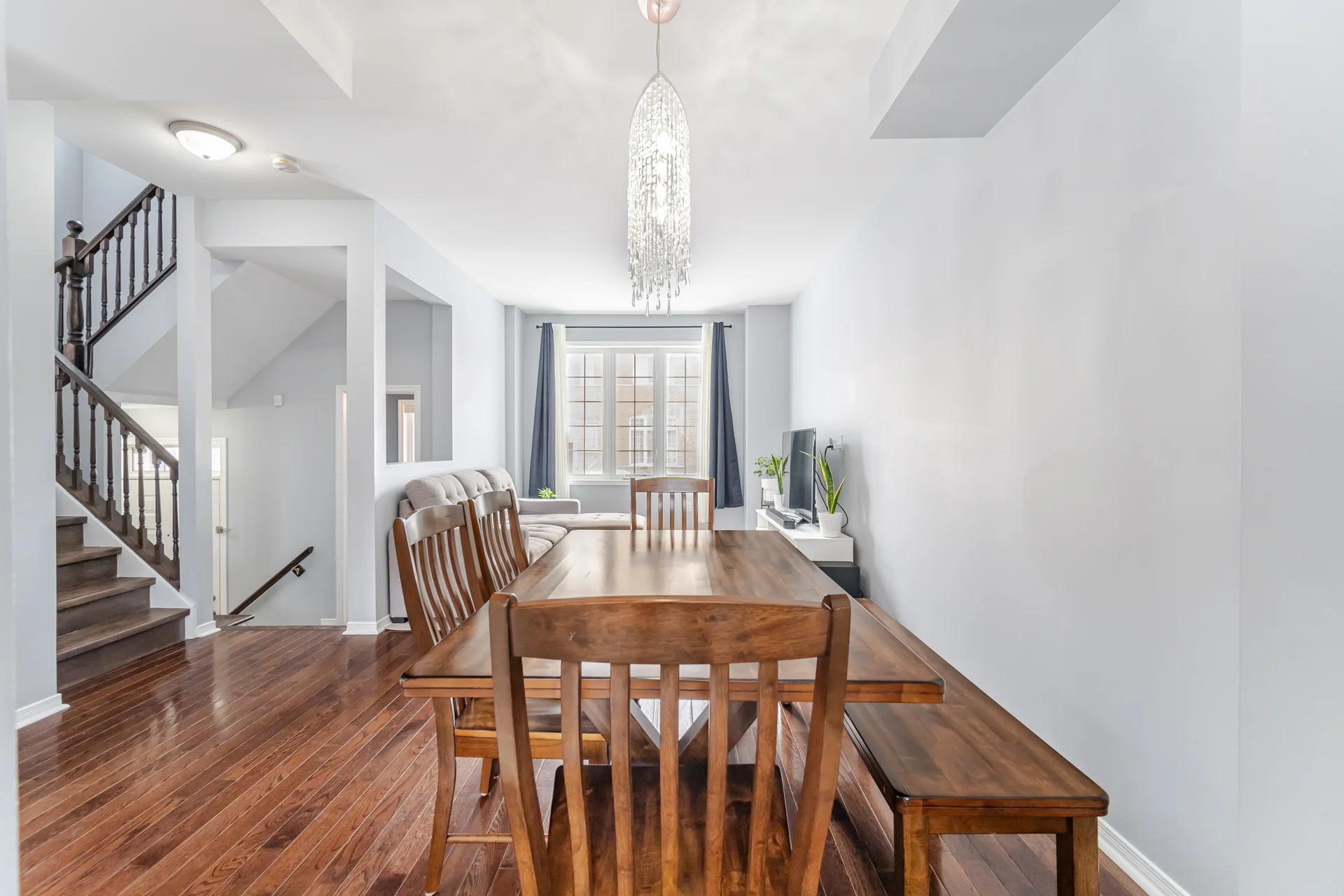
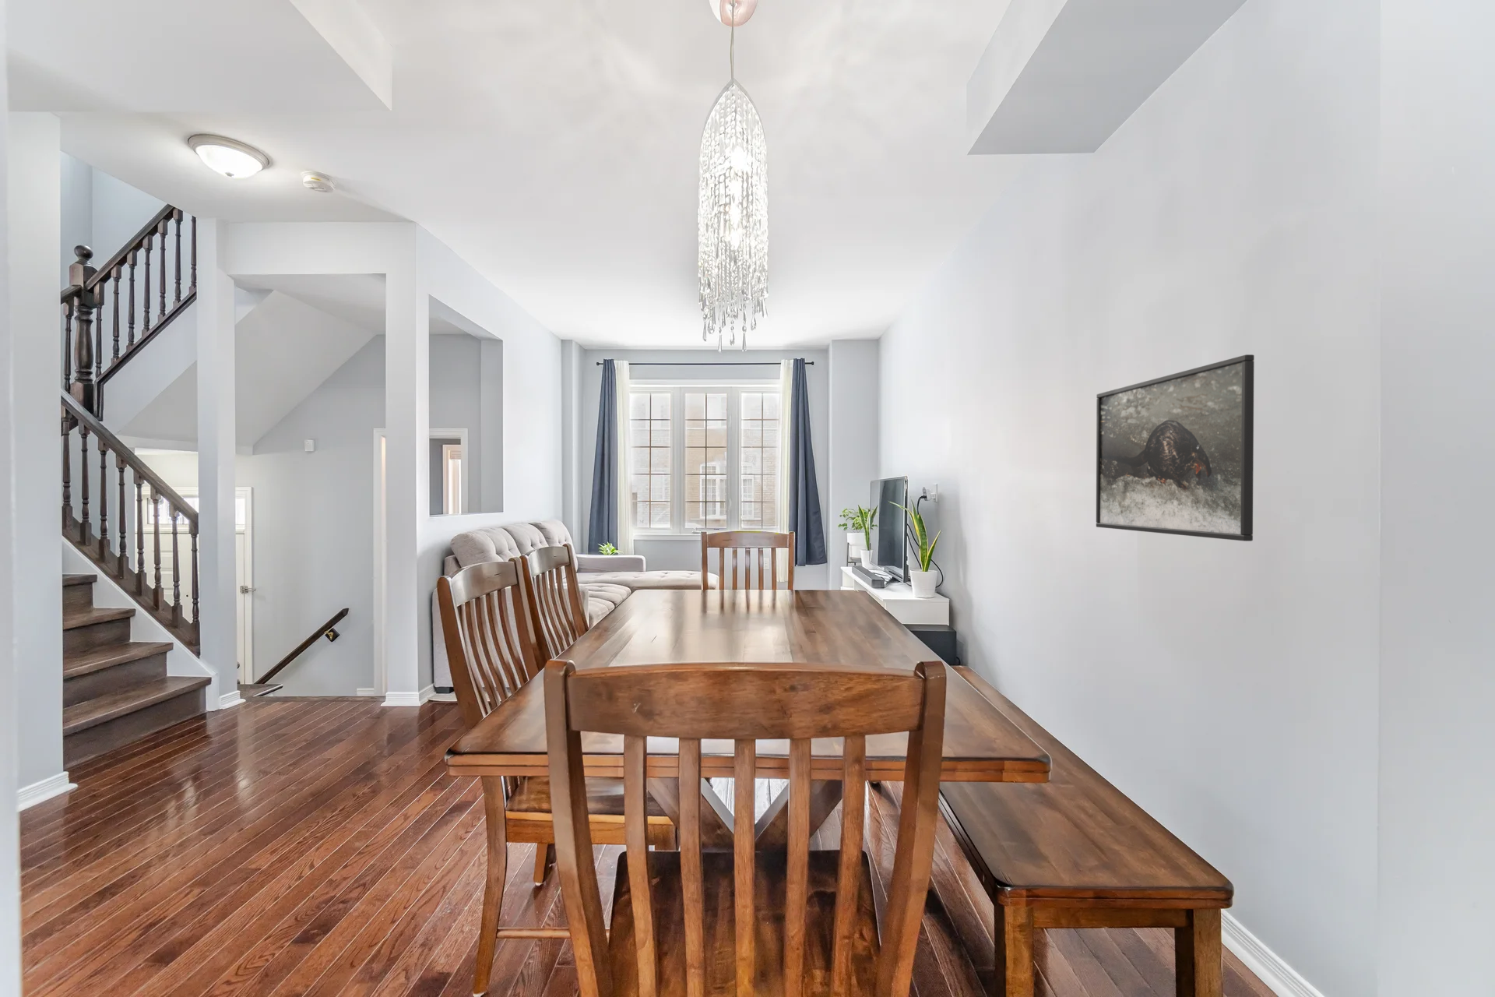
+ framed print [1096,354,1255,542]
